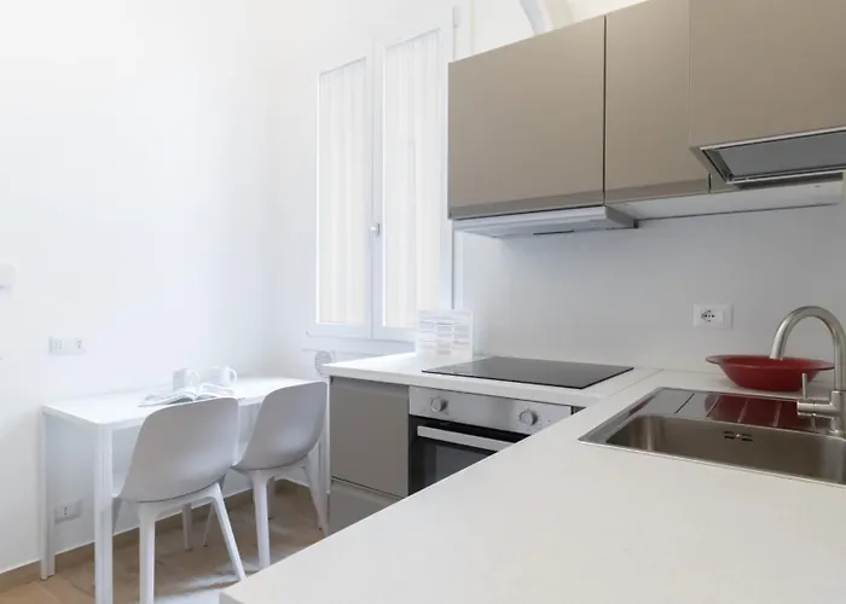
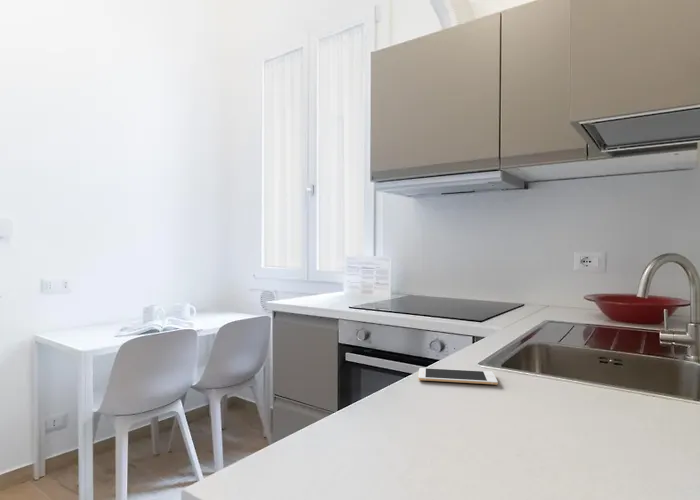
+ cell phone [417,367,499,386]
